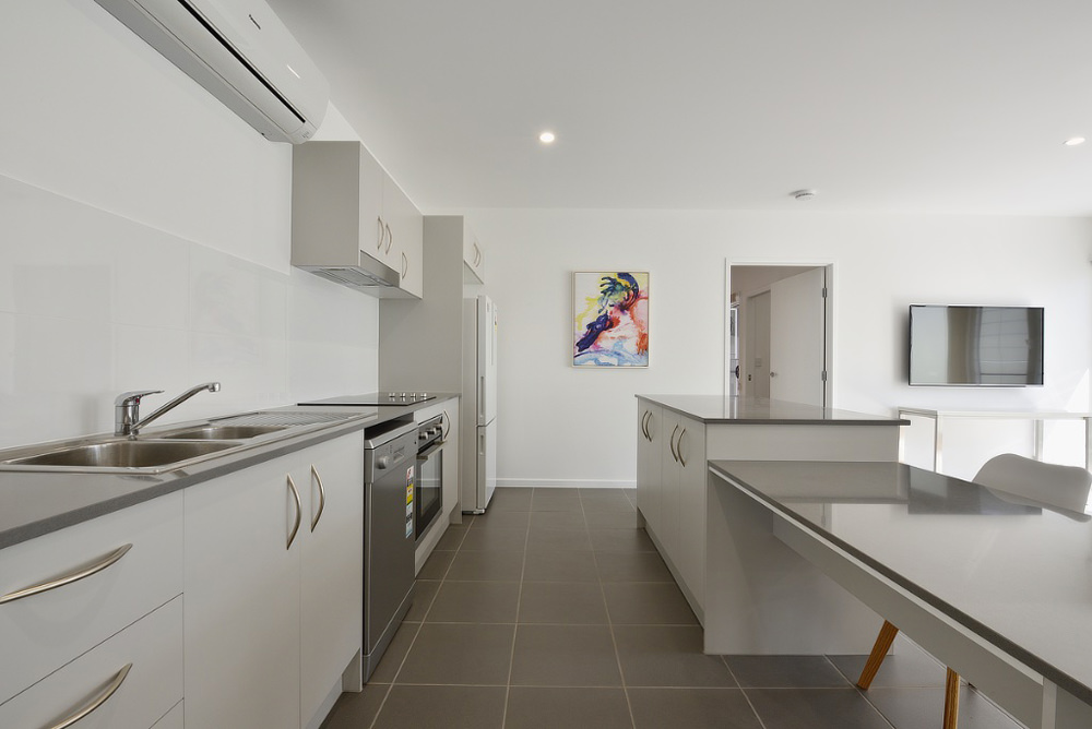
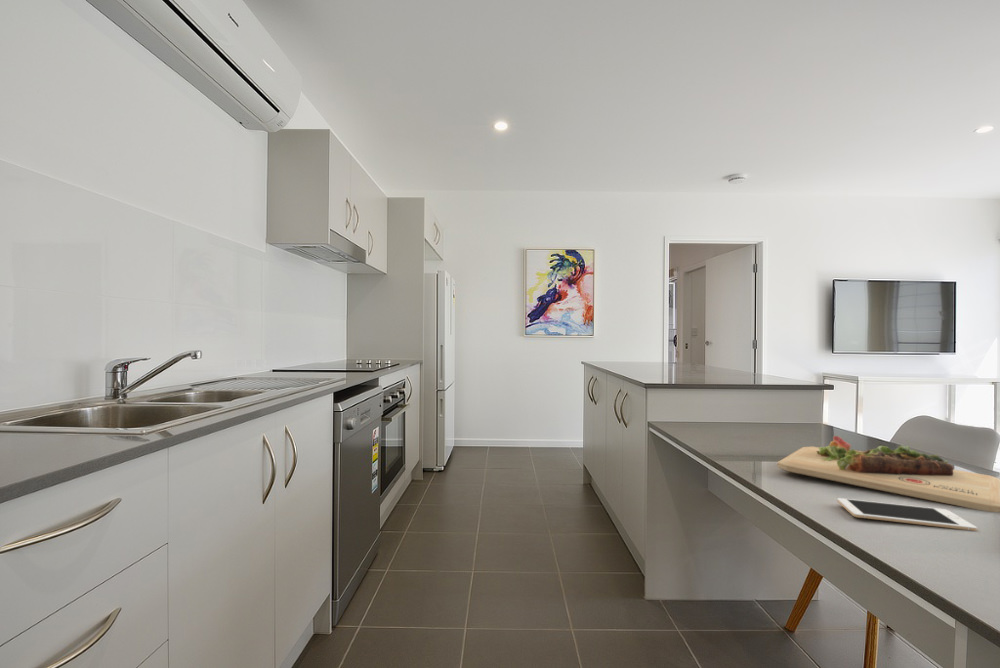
+ cutting board [776,435,1000,513]
+ cell phone [836,497,978,532]
